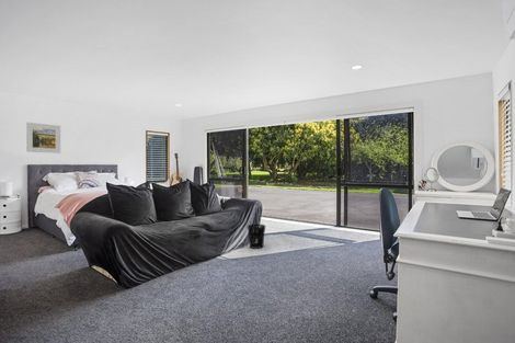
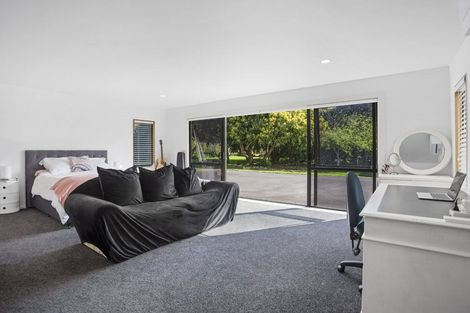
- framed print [25,122,61,155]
- wastebasket [247,224,266,250]
